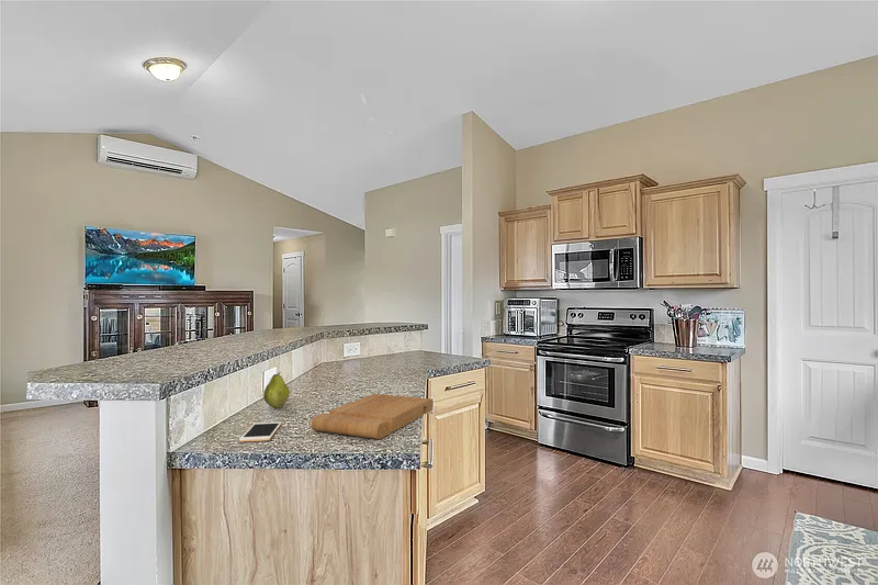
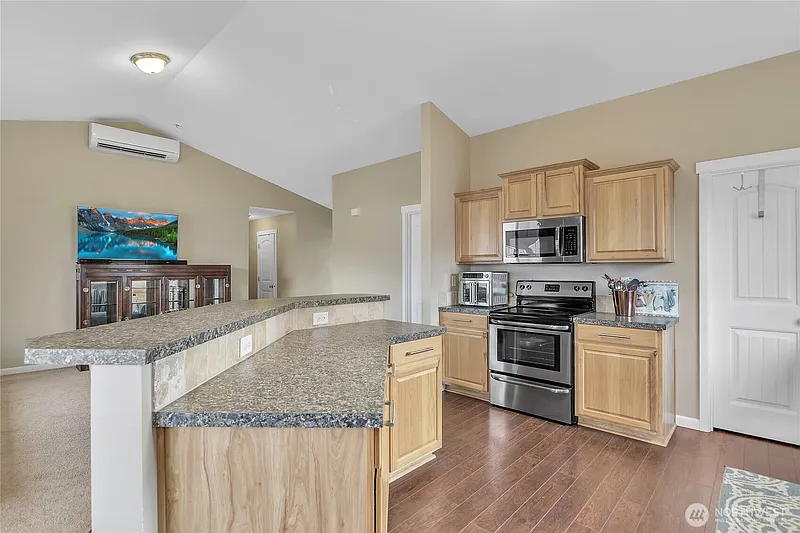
- cutting board [311,393,434,440]
- cell phone [238,420,283,443]
- fruit [262,371,291,409]
